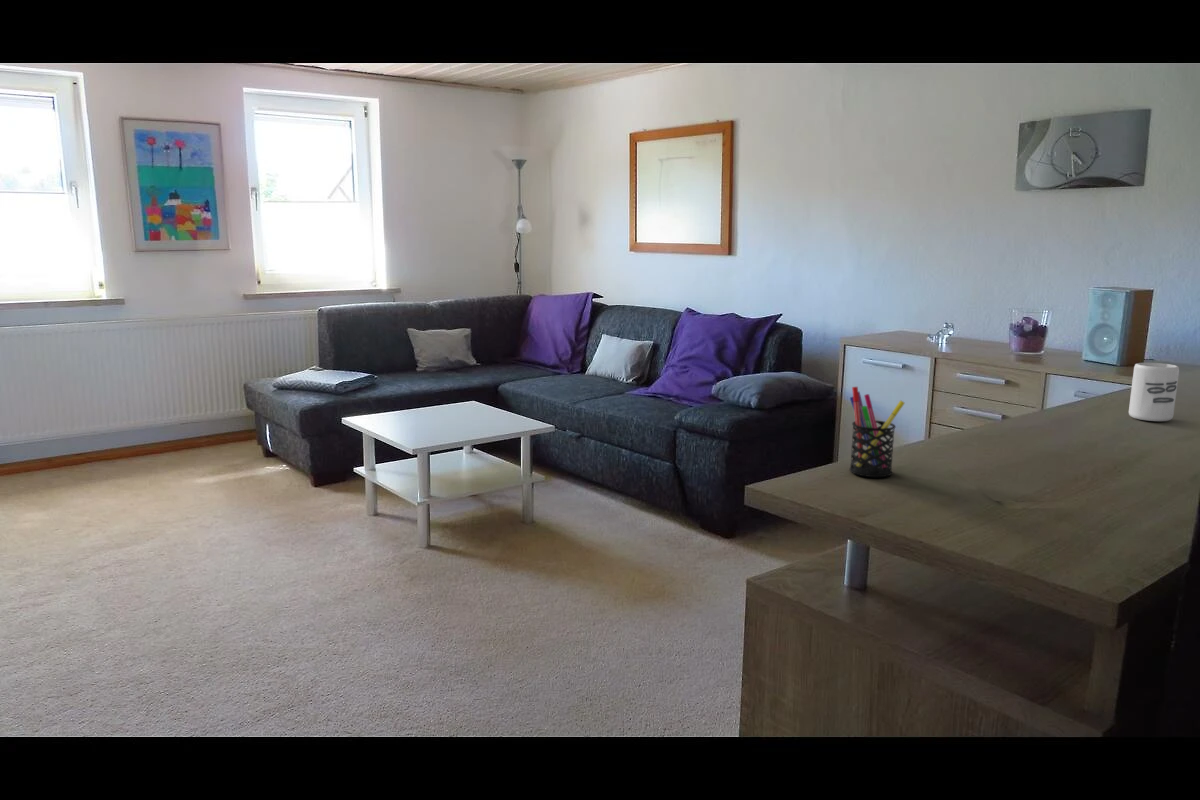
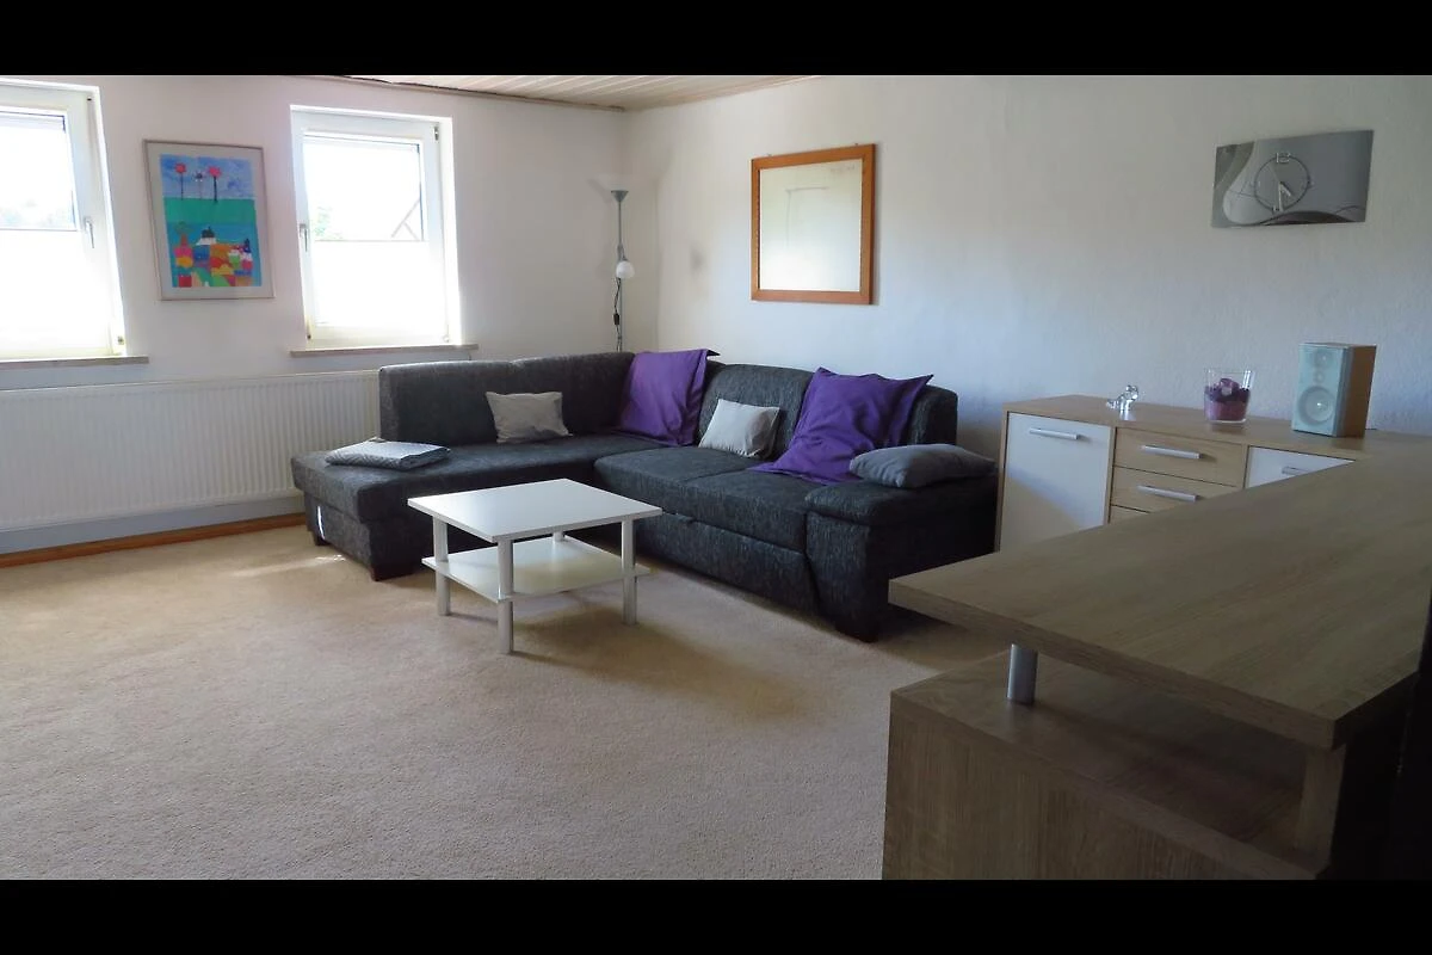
- pen holder [848,386,906,478]
- cup [1128,362,1180,422]
